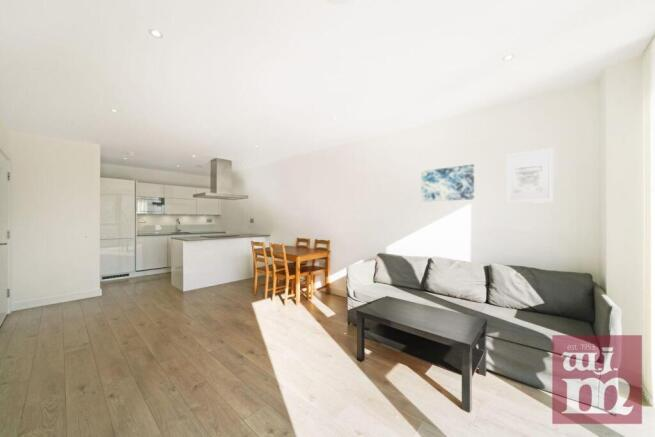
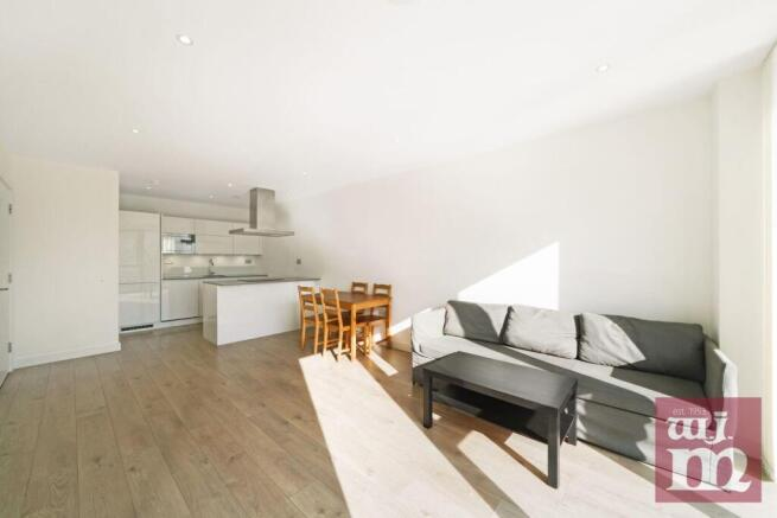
- wall art [420,164,475,203]
- wall art [505,147,554,204]
